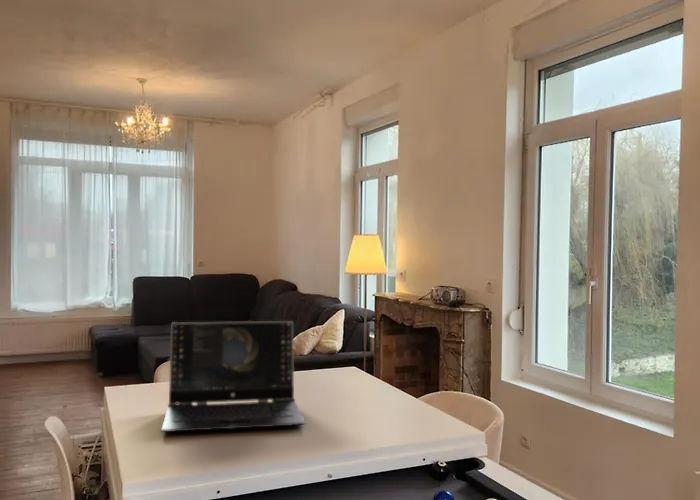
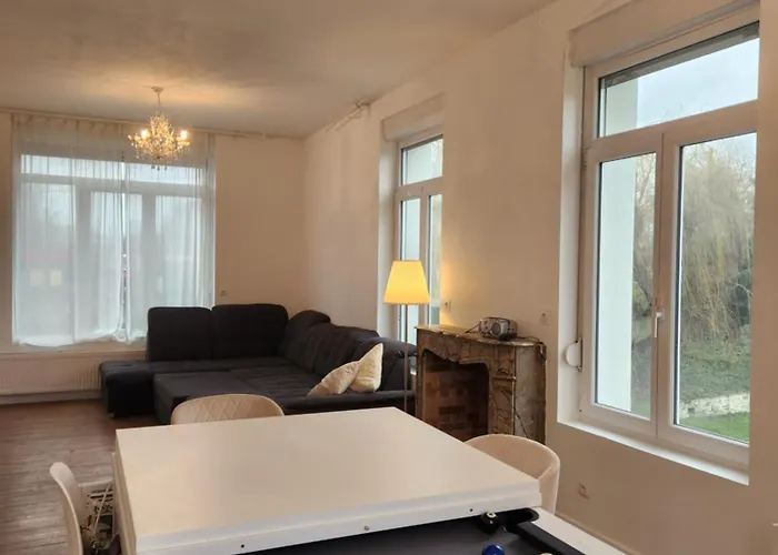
- laptop computer [160,320,306,433]
